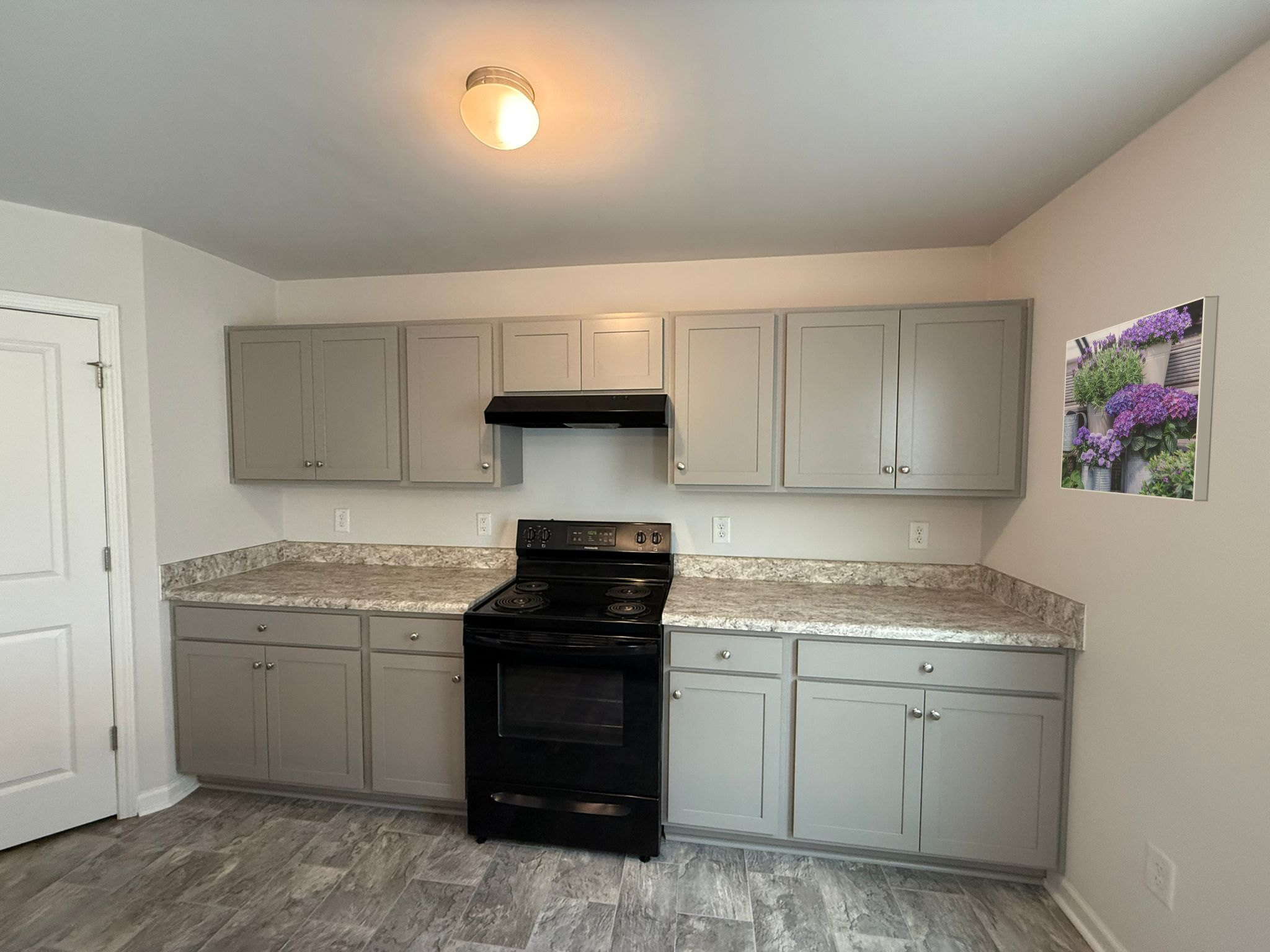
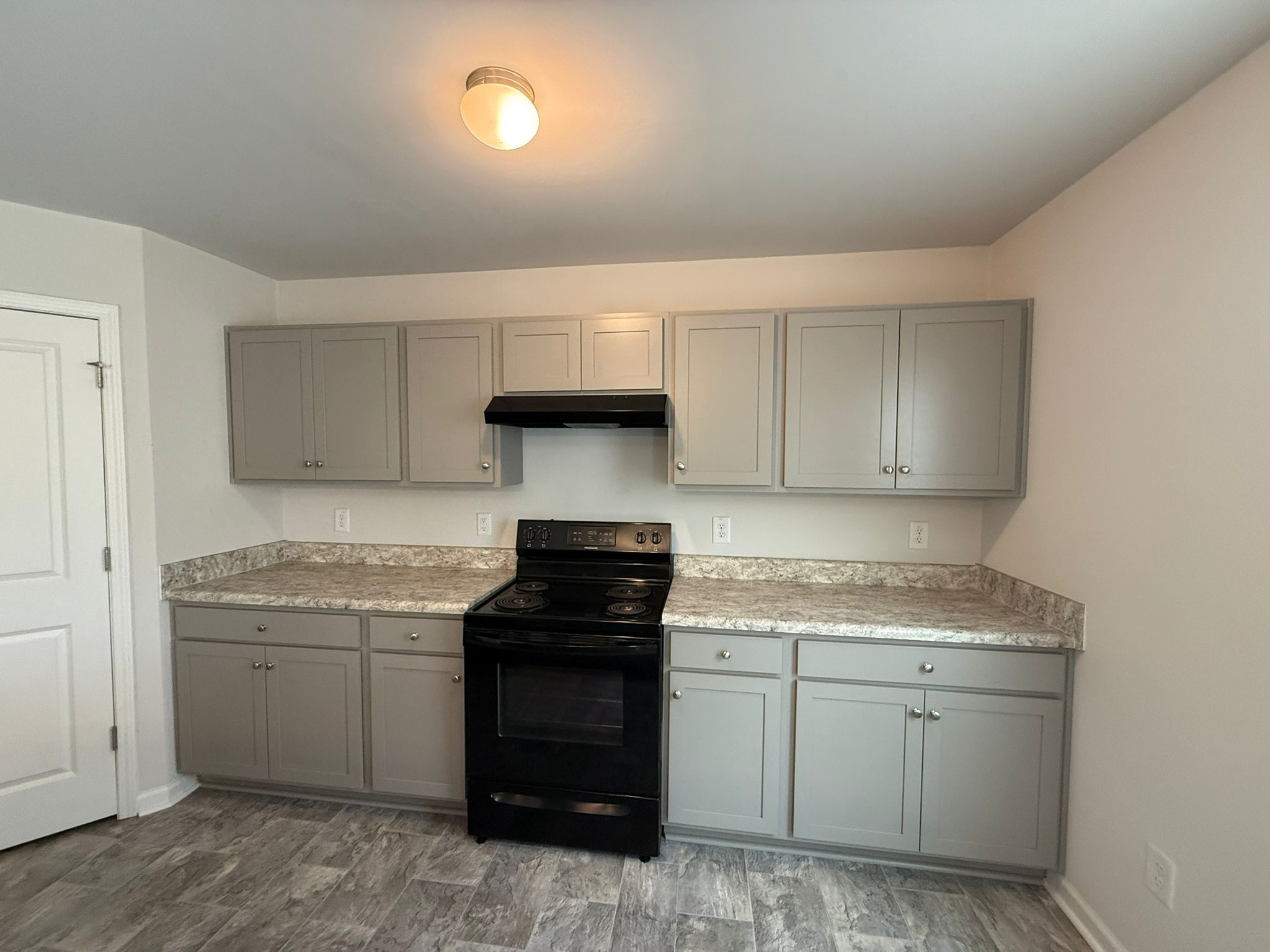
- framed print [1060,295,1220,502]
